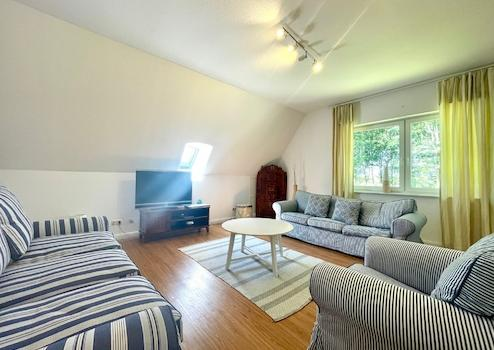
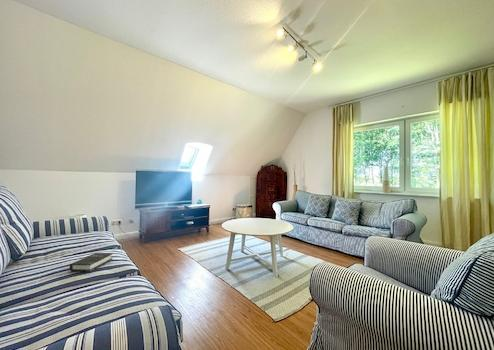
+ hardback book [69,252,113,273]
